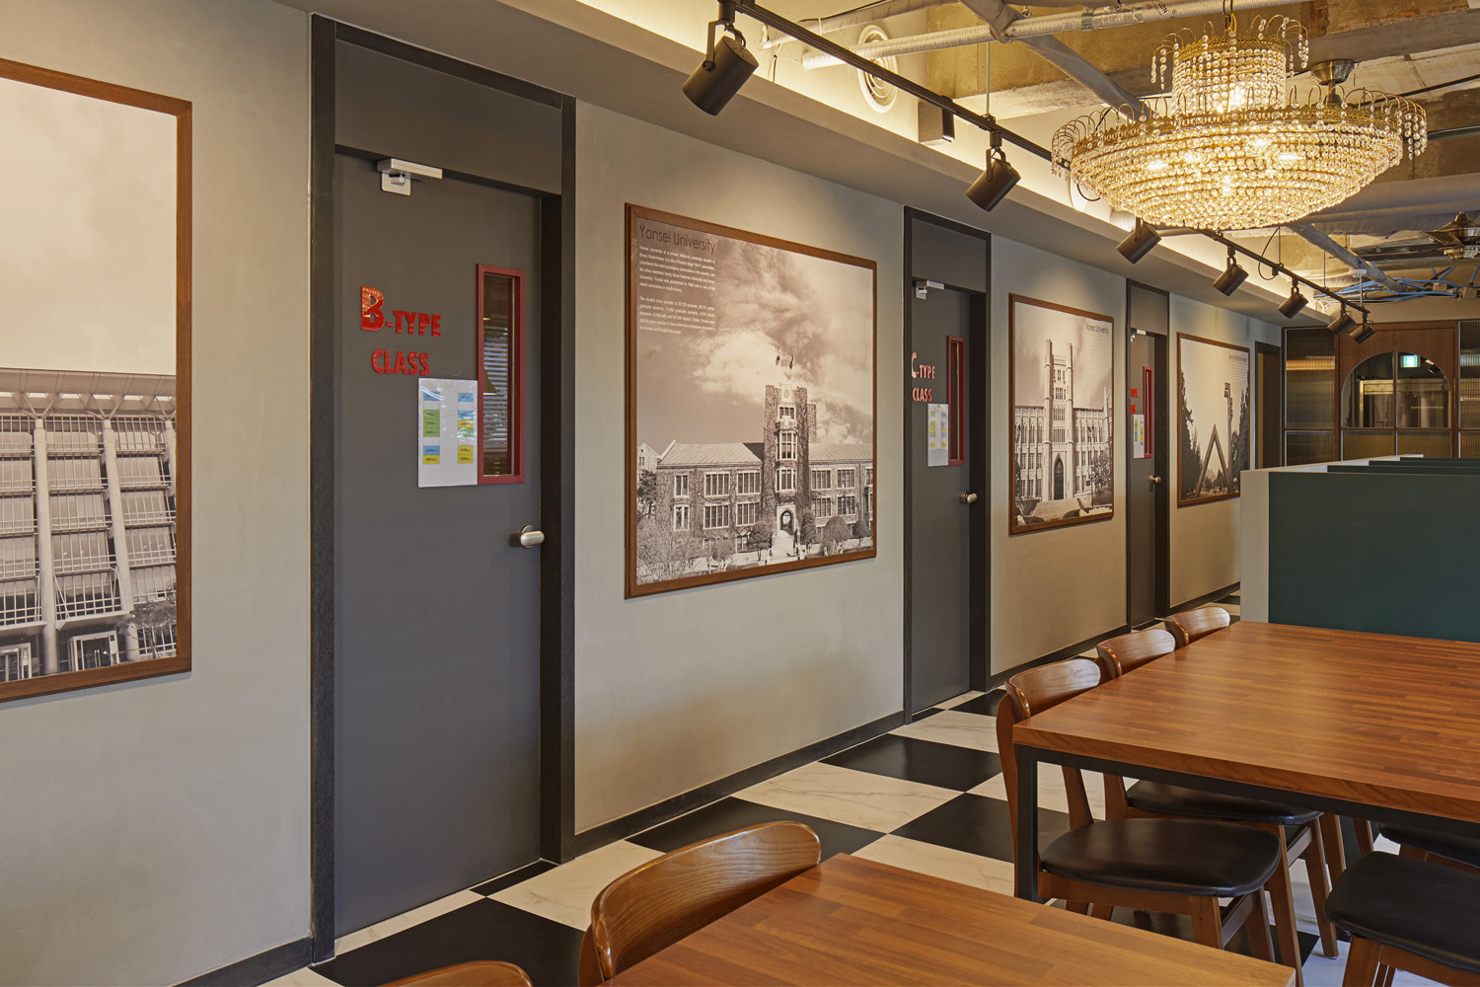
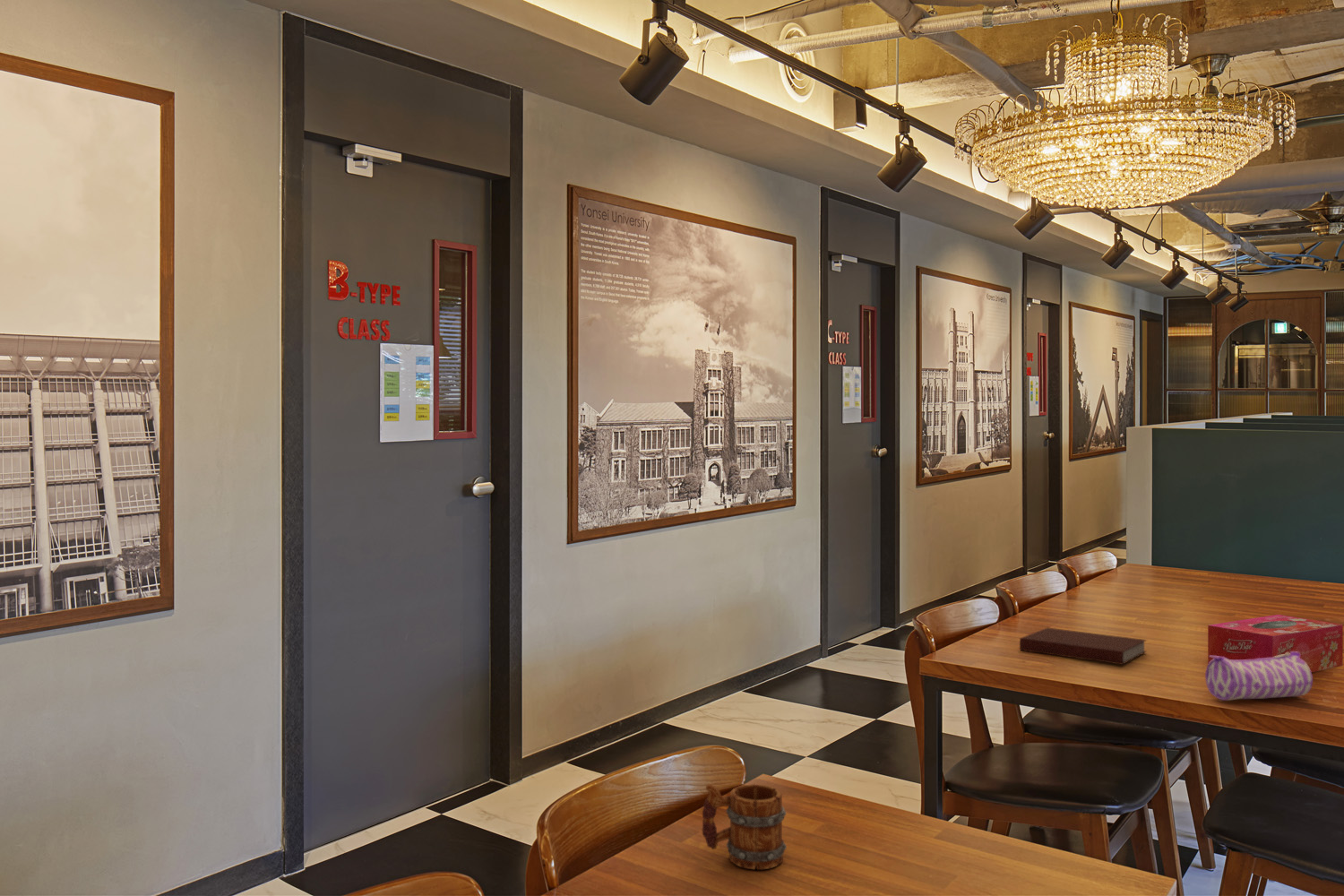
+ notebook [1019,627,1148,666]
+ pencil case [1204,651,1314,702]
+ tissue box [1207,614,1344,673]
+ mug [702,783,788,871]
